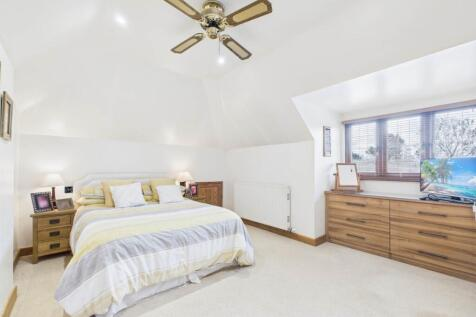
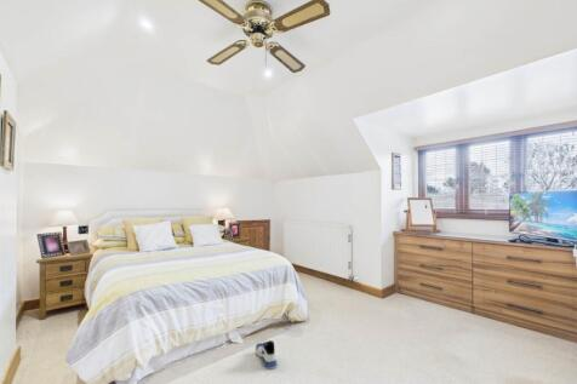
+ sneaker [255,339,278,371]
